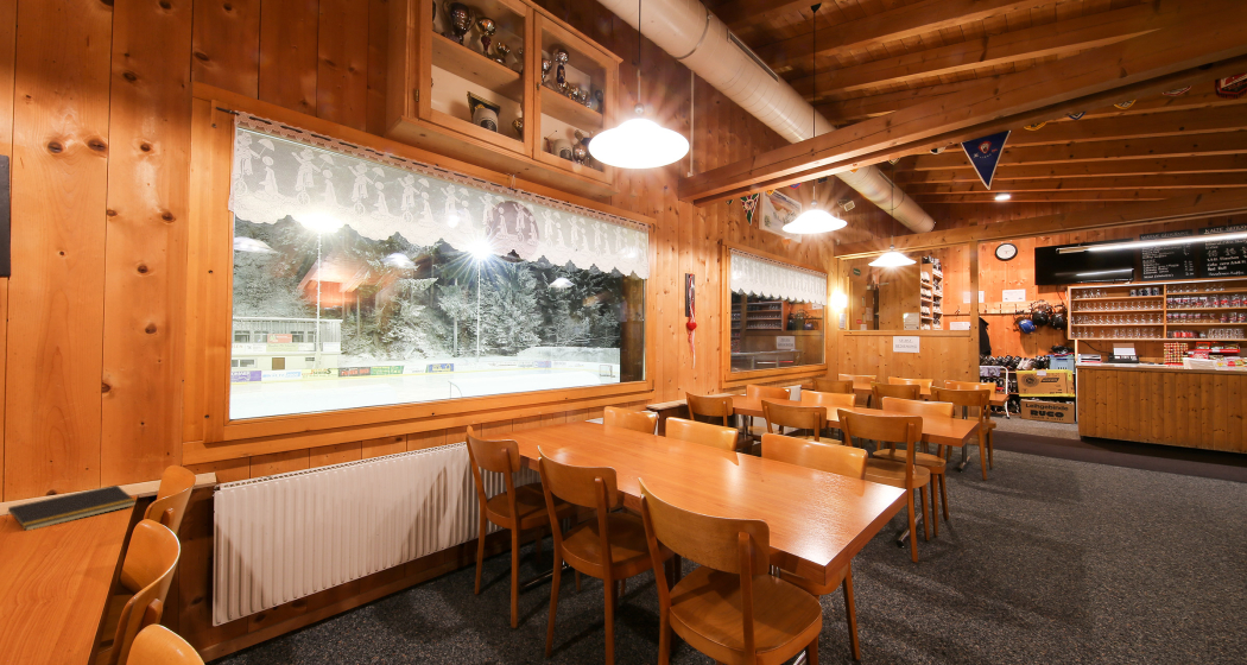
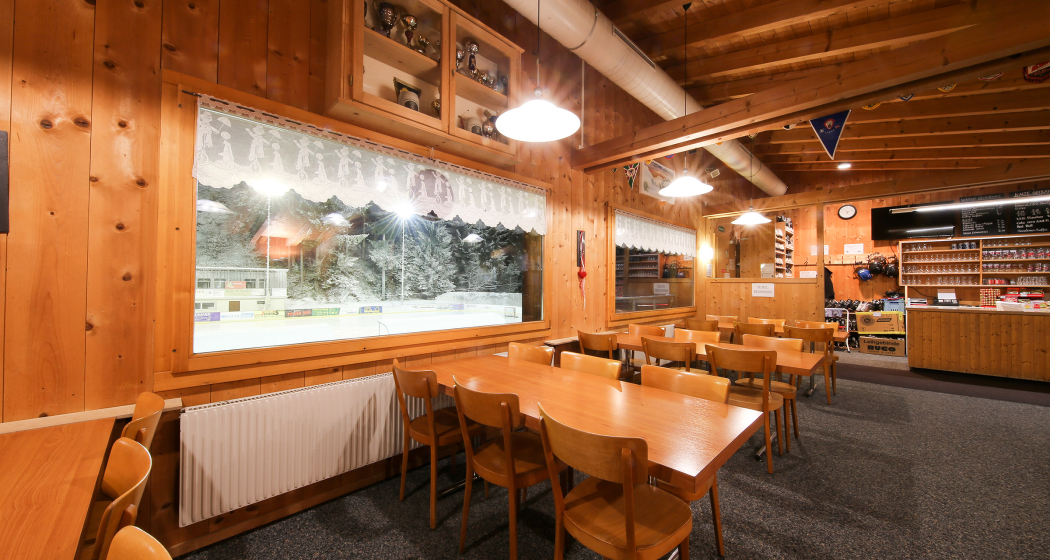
- notepad [4,484,138,532]
